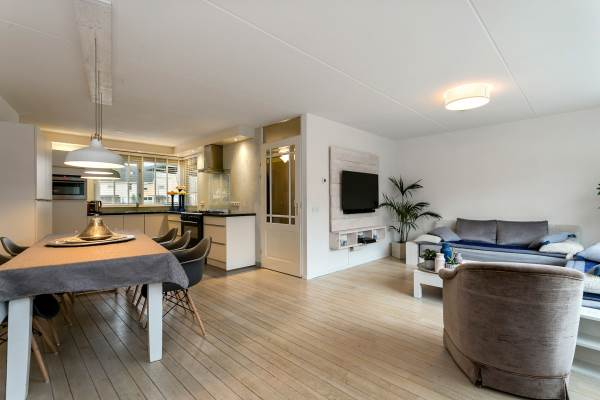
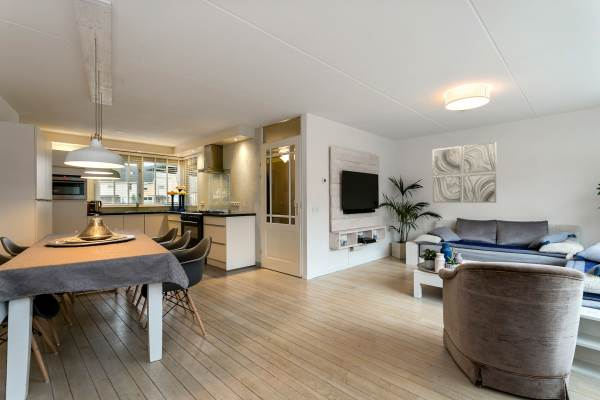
+ wall art [432,141,497,204]
